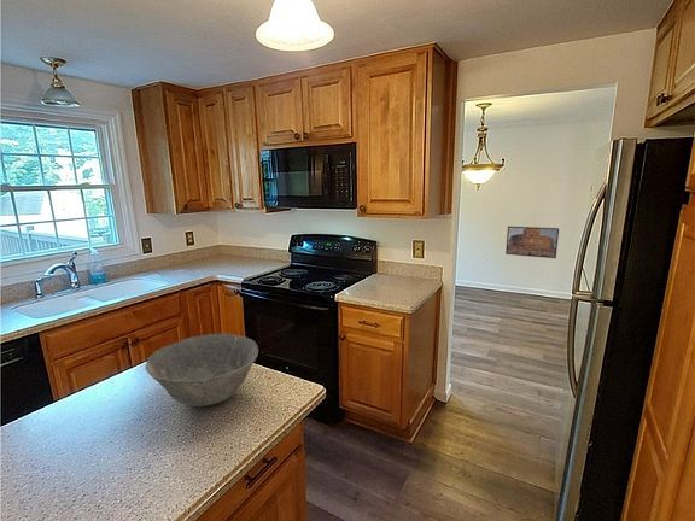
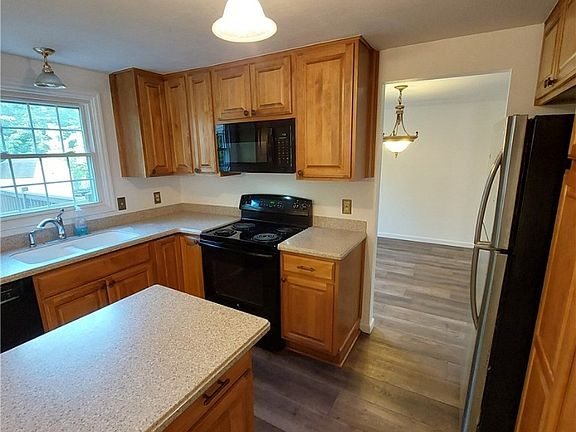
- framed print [504,226,560,259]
- bowl [144,333,259,408]
